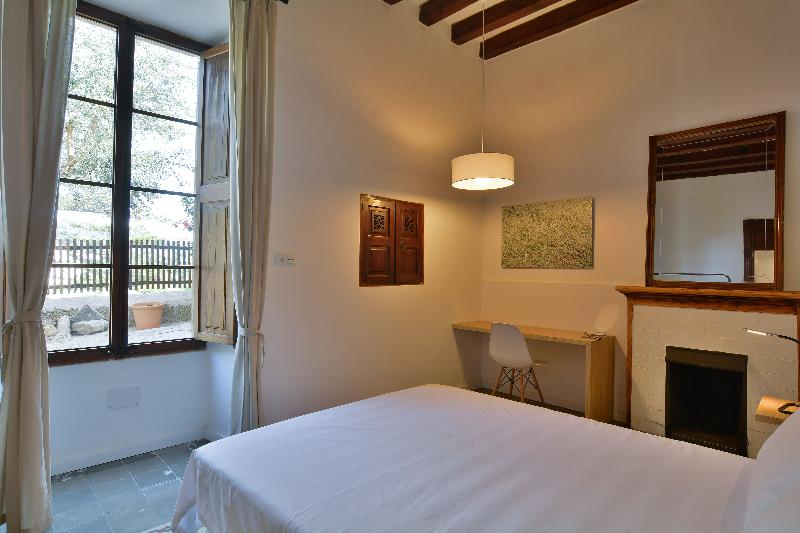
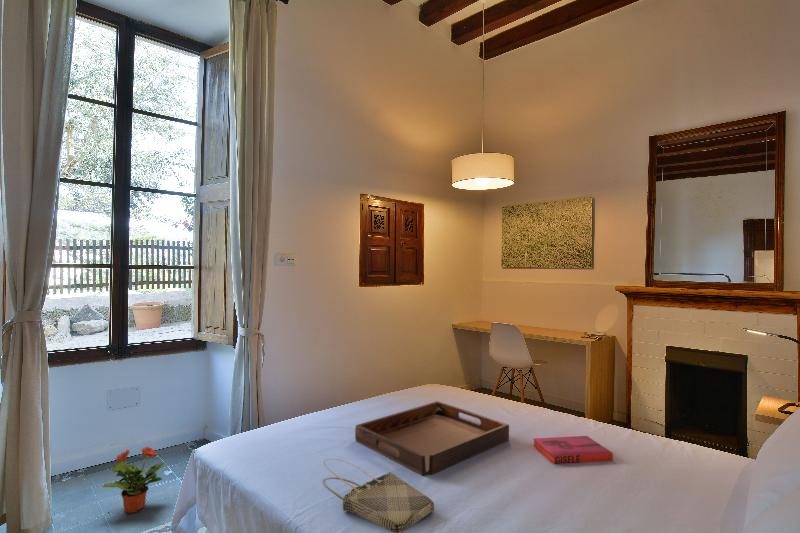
+ tote bag [322,458,435,533]
+ potted plant [102,445,166,514]
+ hardback book [532,435,614,465]
+ serving tray [354,400,510,477]
